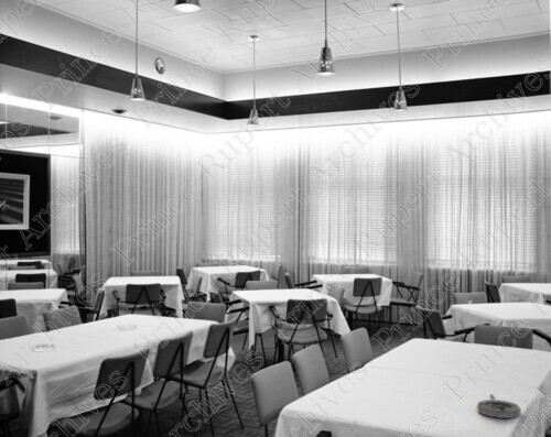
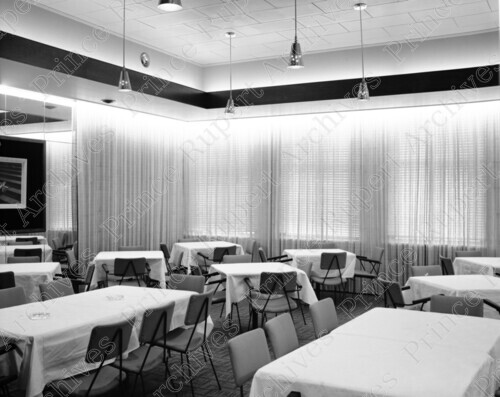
- ashtray [476,393,522,419]
